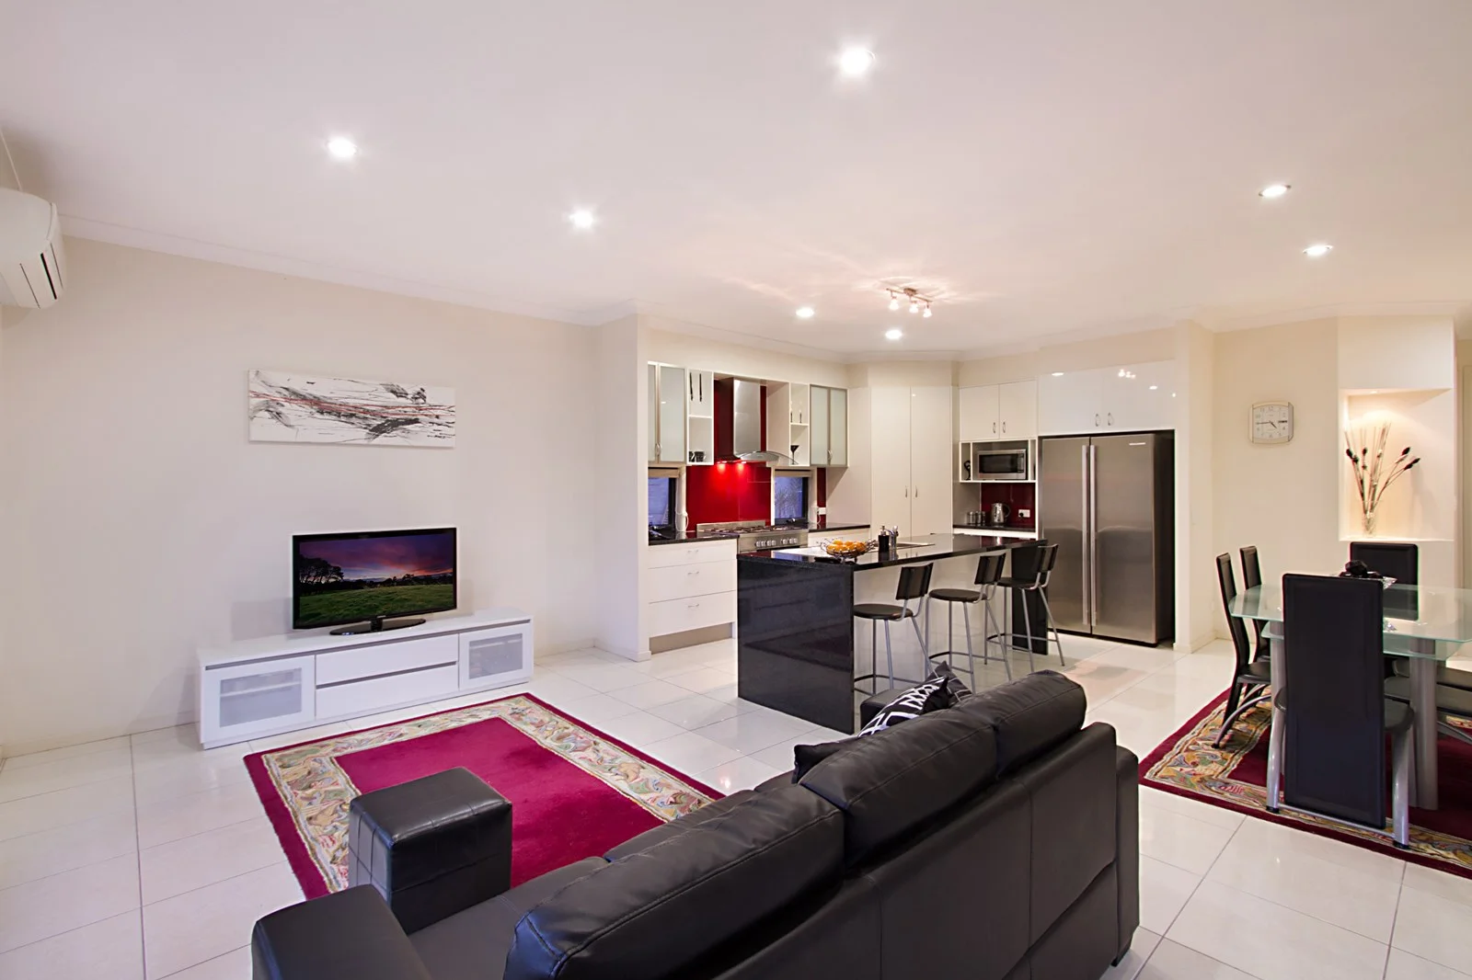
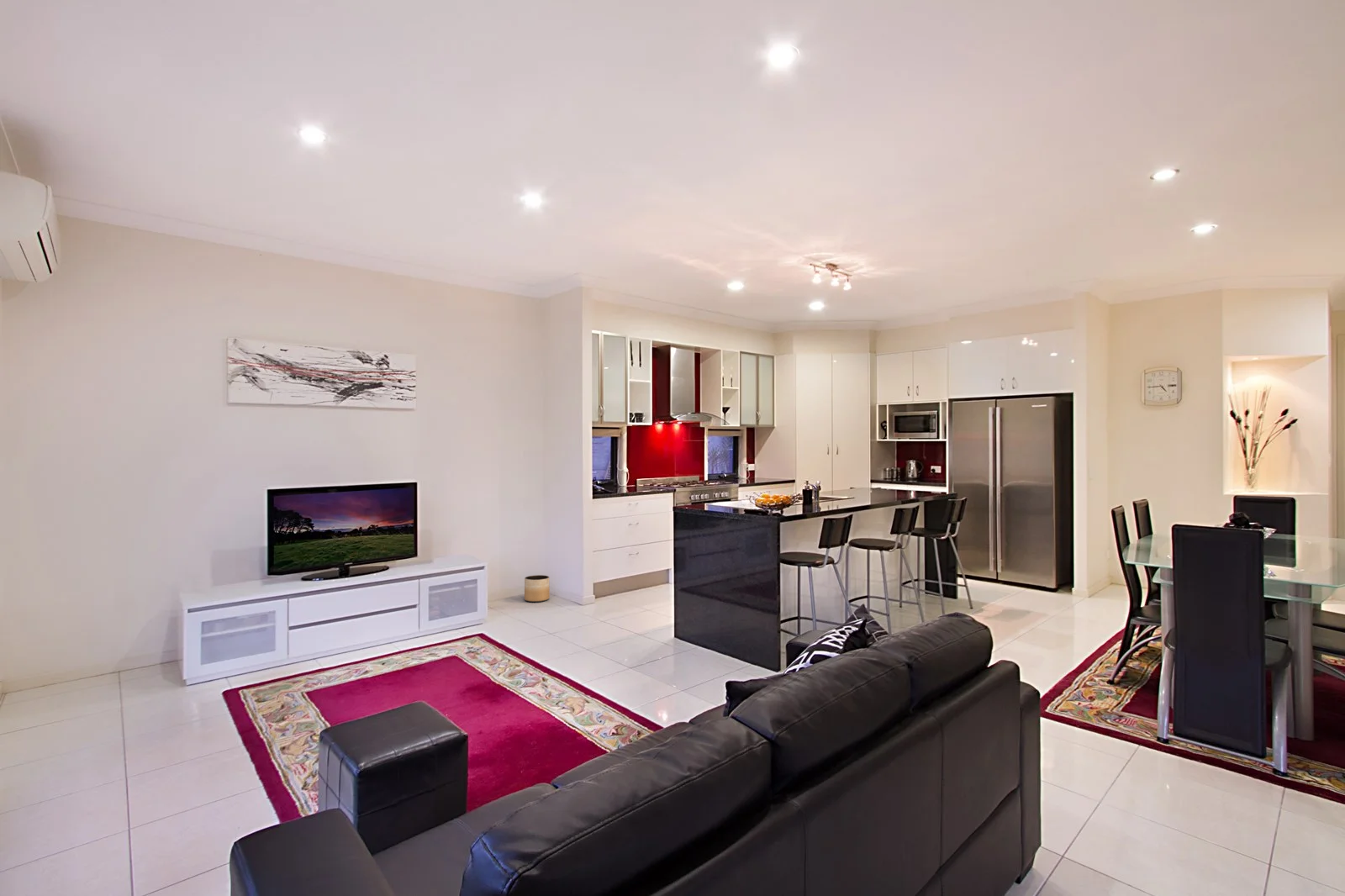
+ planter [524,574,551,603]
